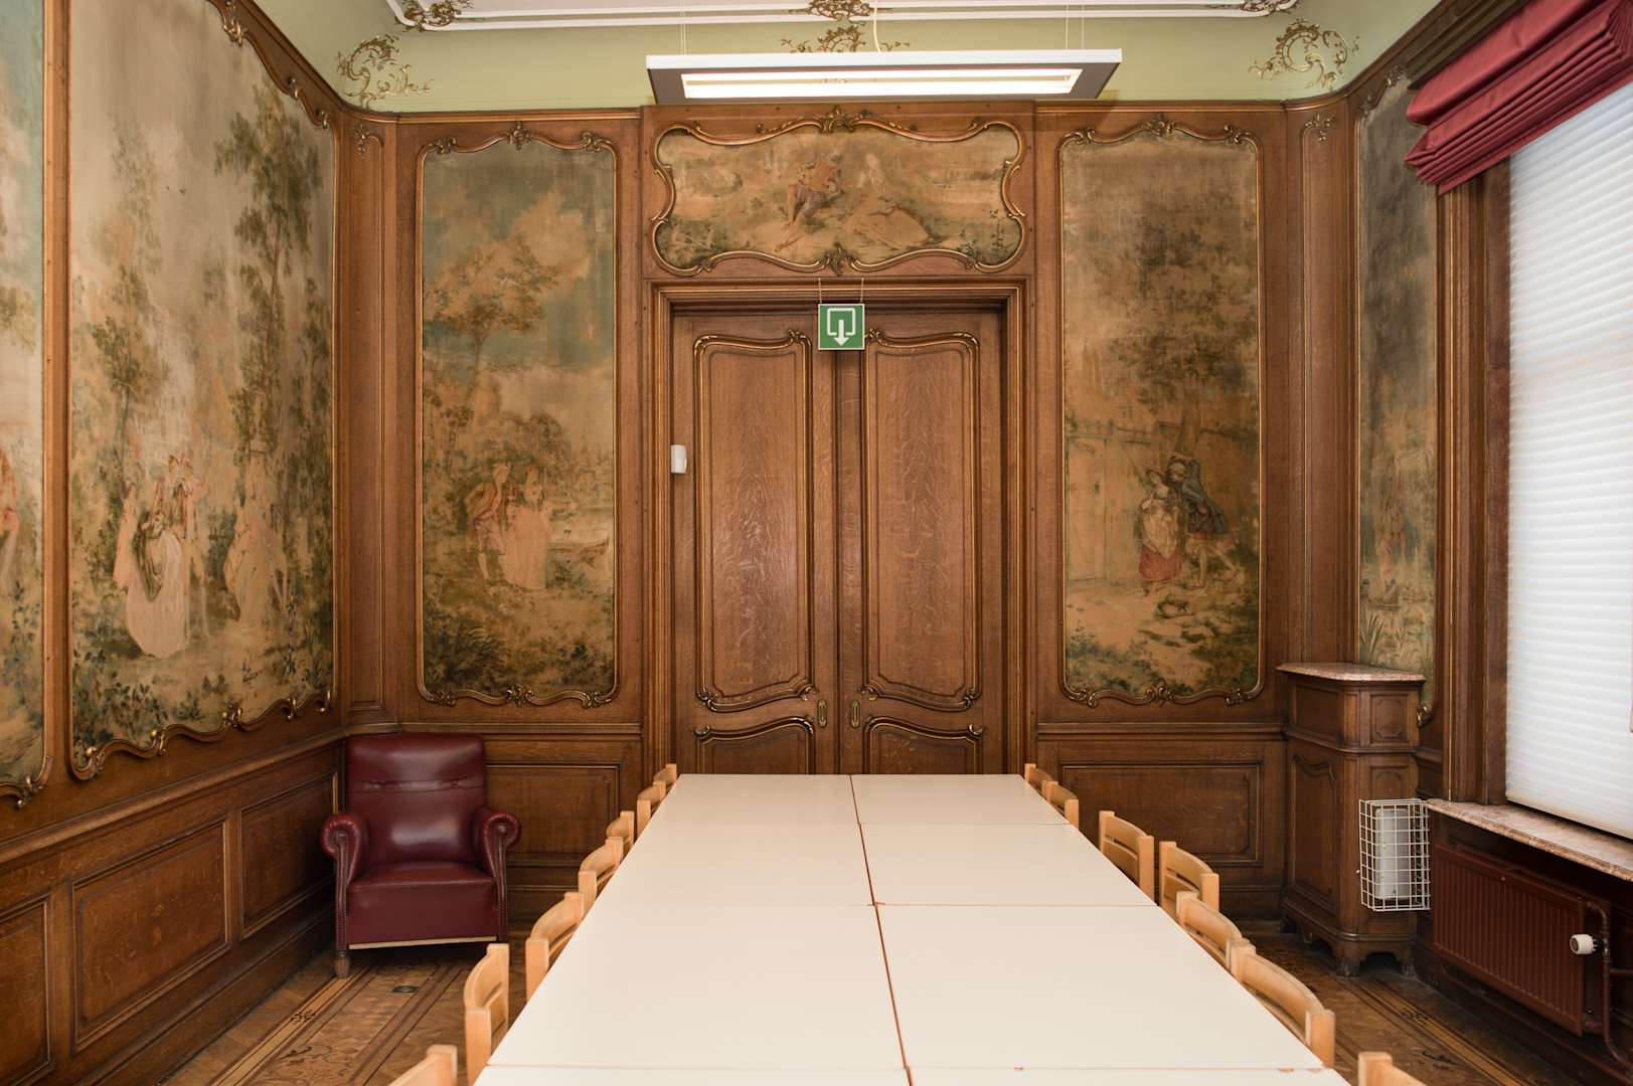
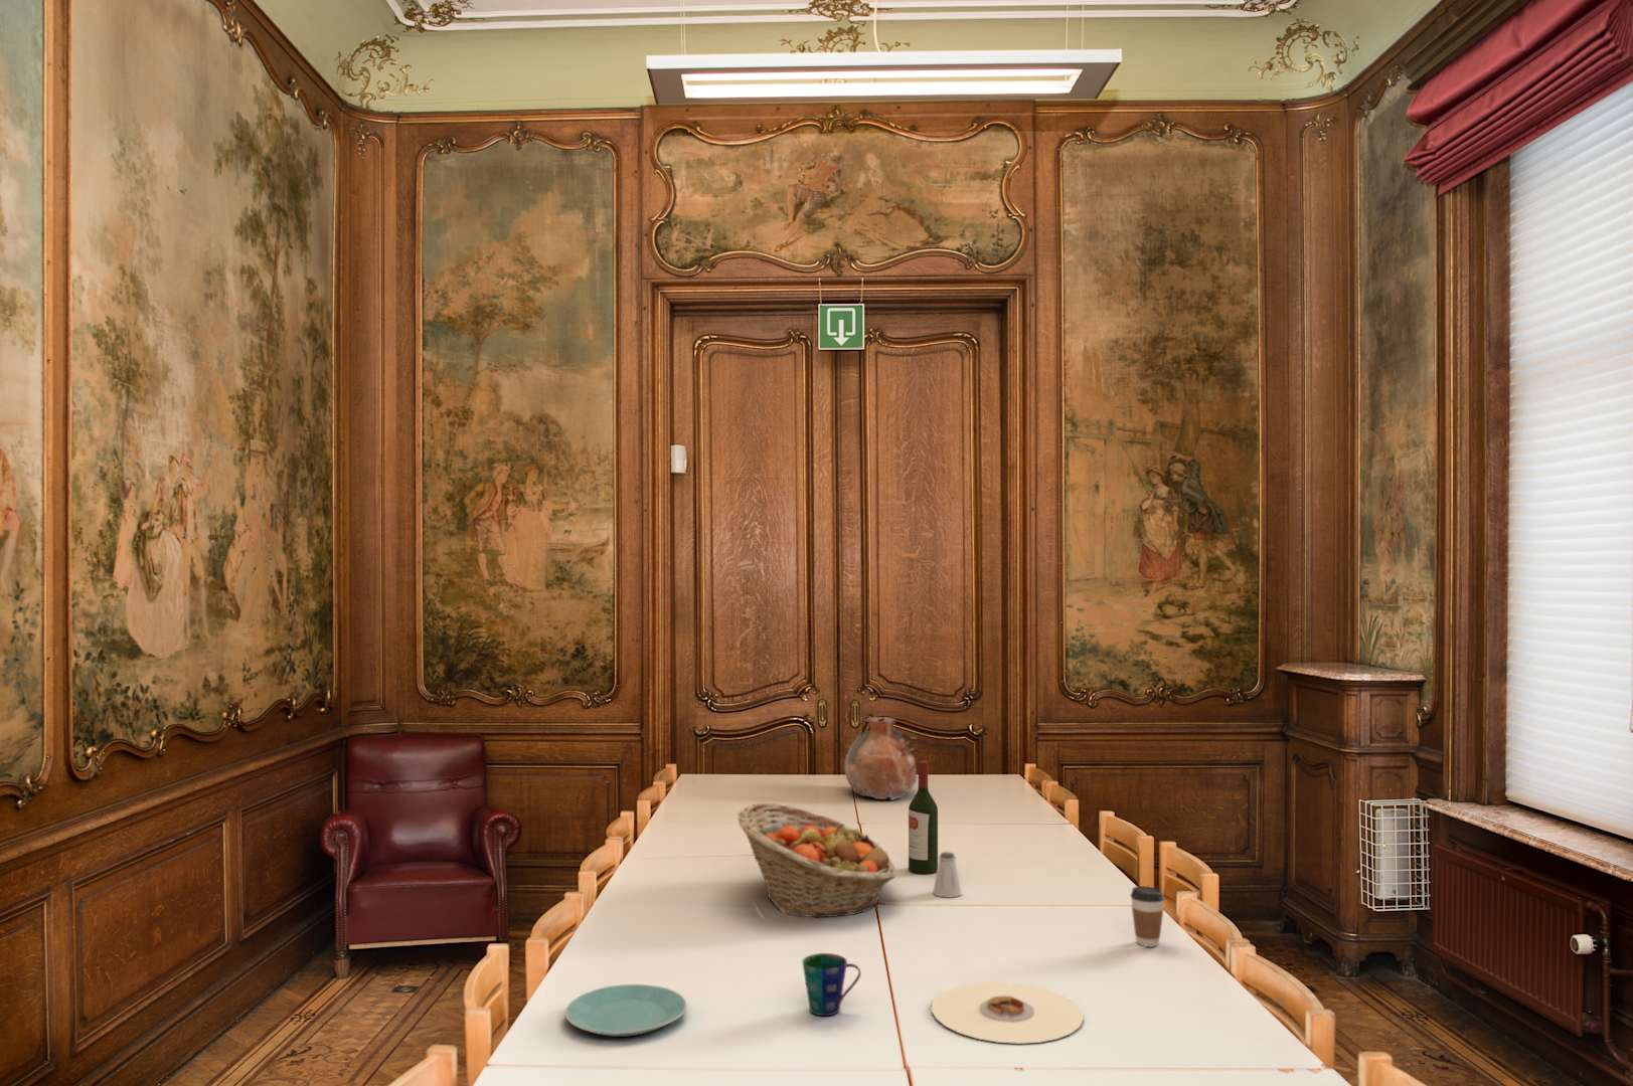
+ fruit basket [737,802,897,918]
+ vase [843,716,918,801]
+ coffee cup [1130,885,1166,948]
+ plate [564,983,689,1038]
+ cup [801,953,862,1017]
+ plate [931,981,1085,1045]
+ wine bottle [908,760,938,875]
+ saltshaker [932,851,963,899]
